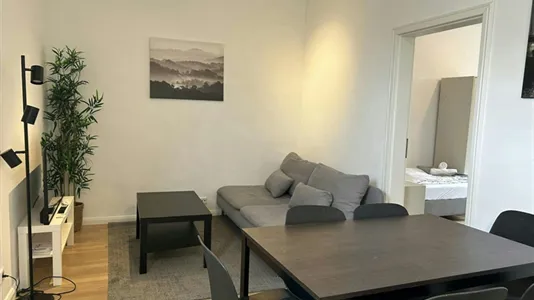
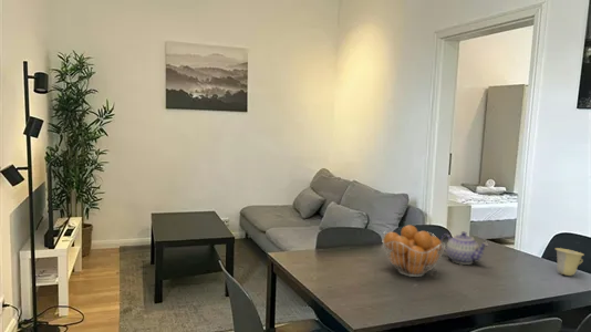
+ teapot [439,231,489,266]
+ cup [554,247,585,277]
+ fruit basket [381,224,447,278]
